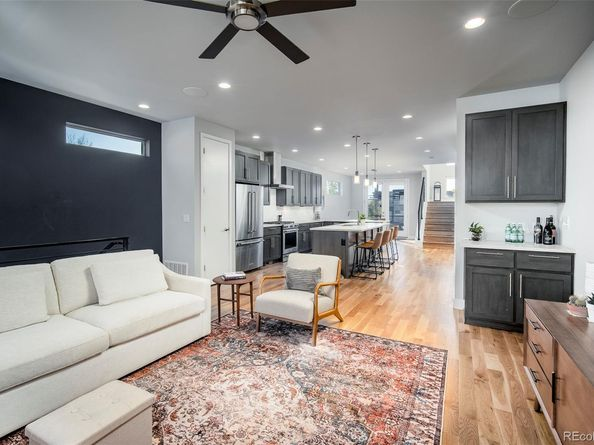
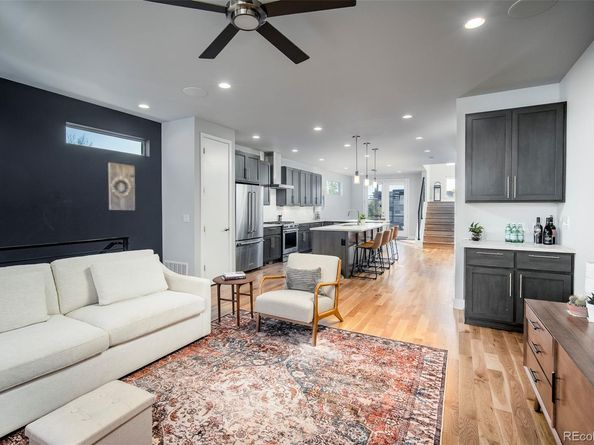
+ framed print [107,162,136,211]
